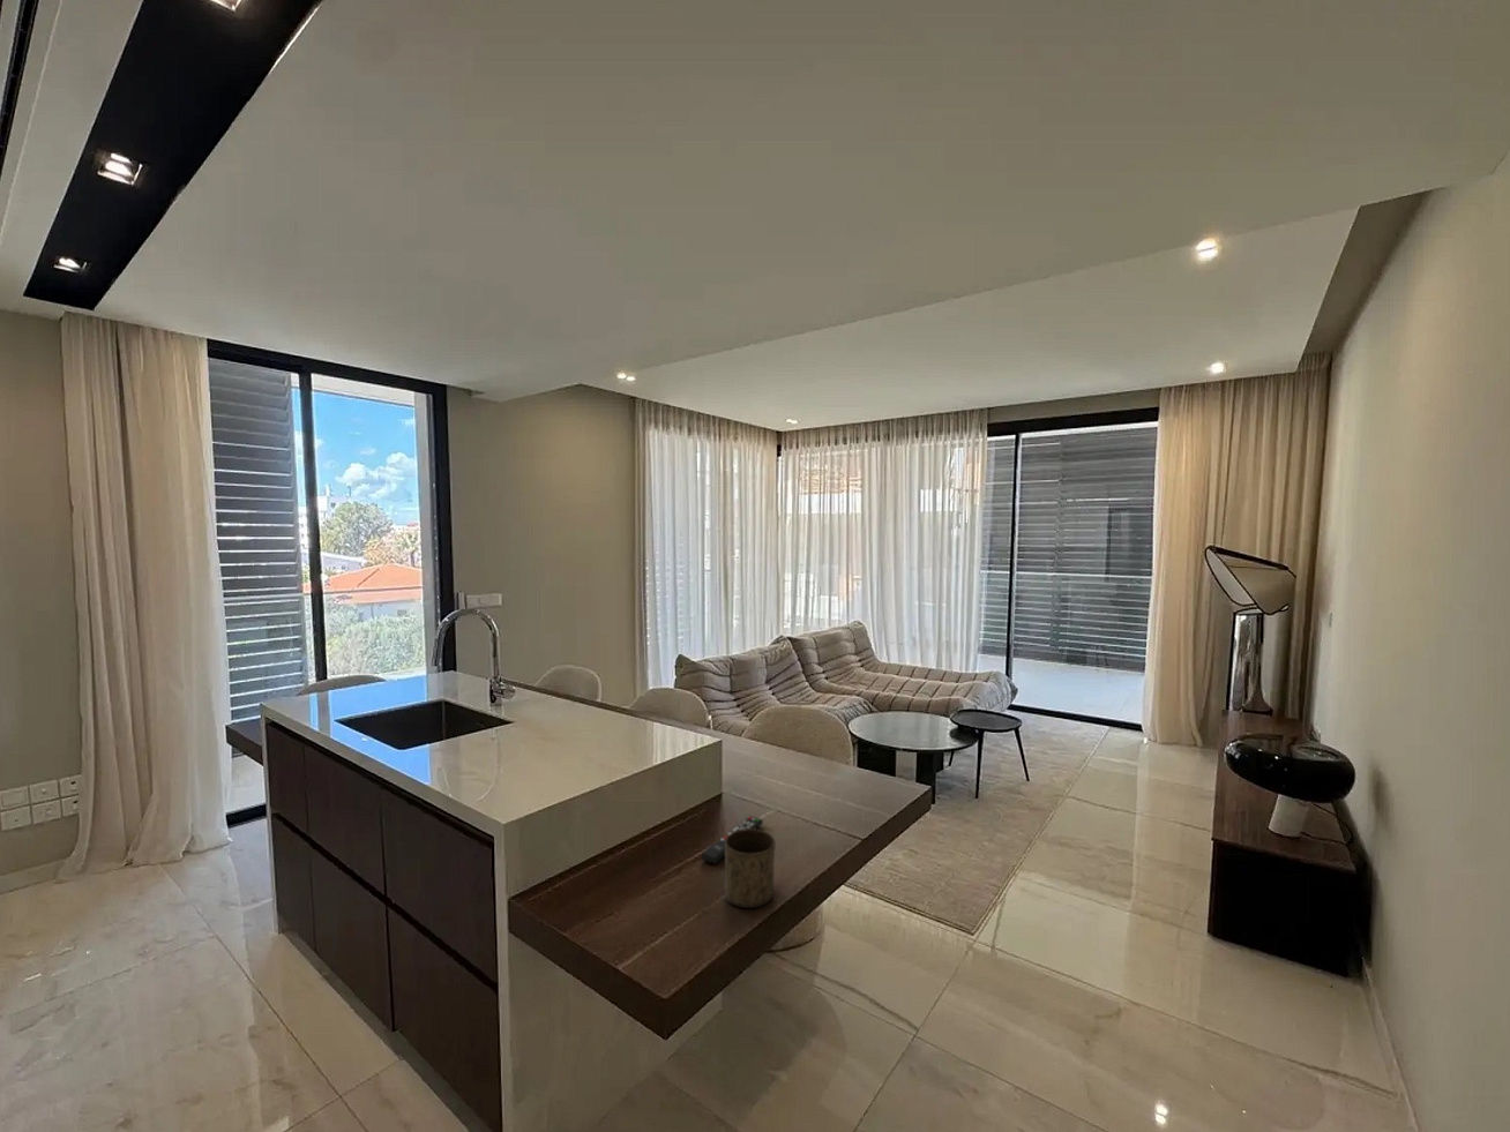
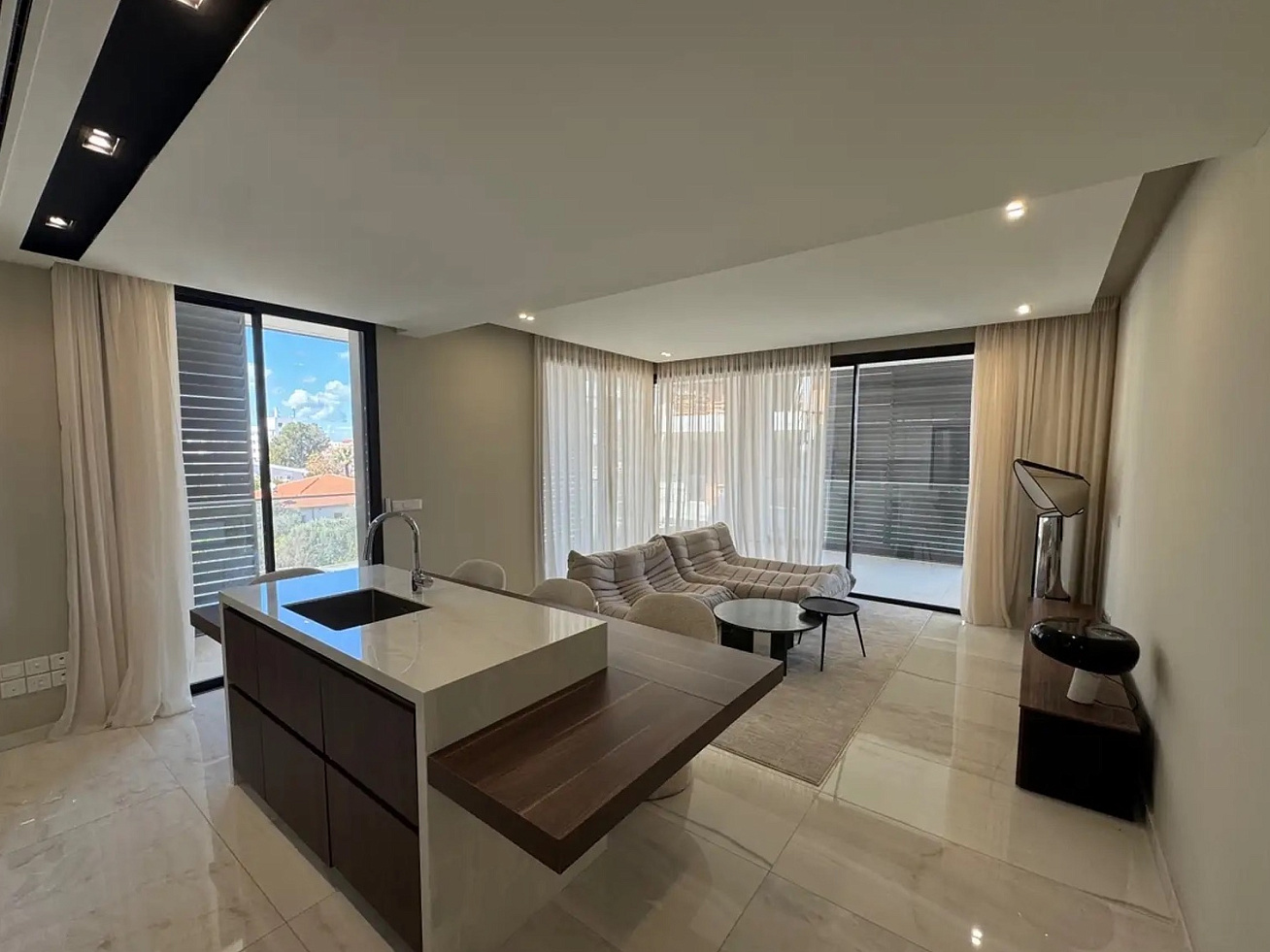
- cup [724,829,776,910]
- remote control [699,815,765,866]
